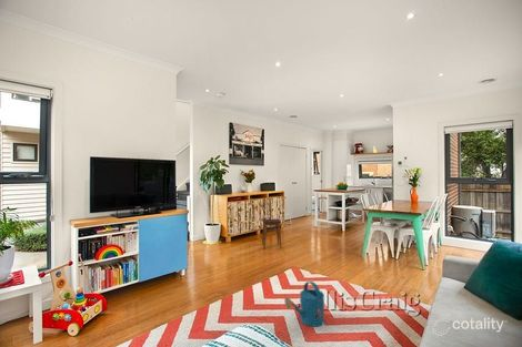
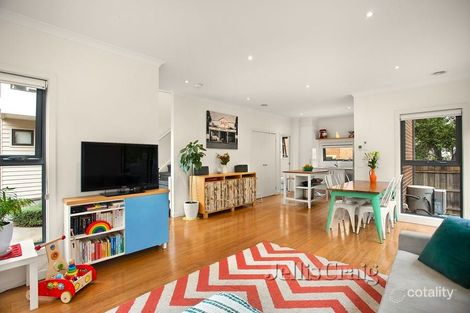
- watering can [283,280,325,327]
- stool [261,218,282,251]
